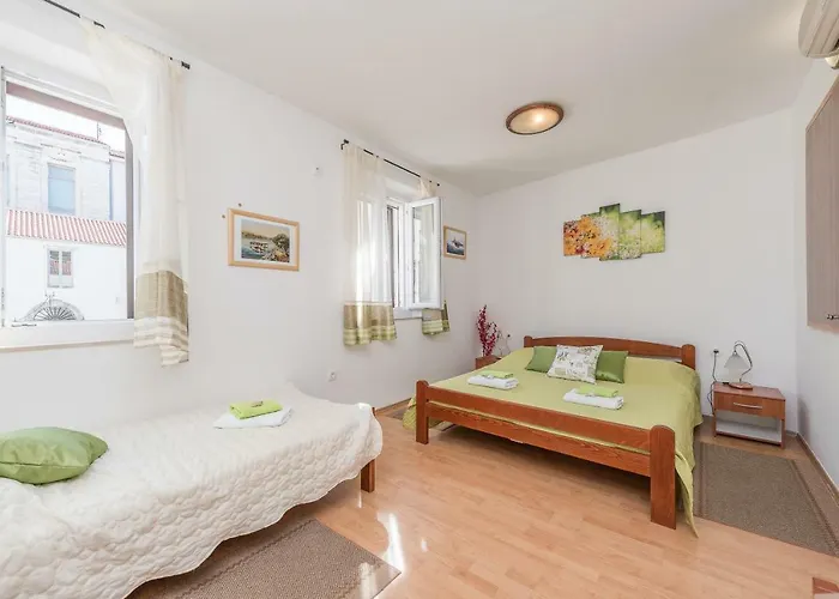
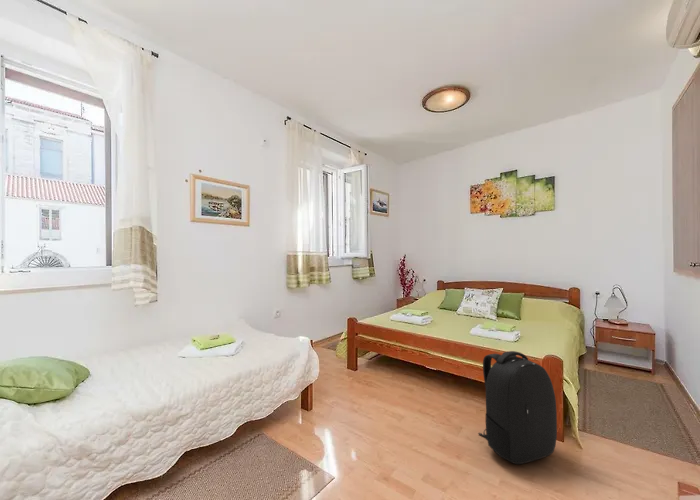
+ backpack [477,350,558,465]
